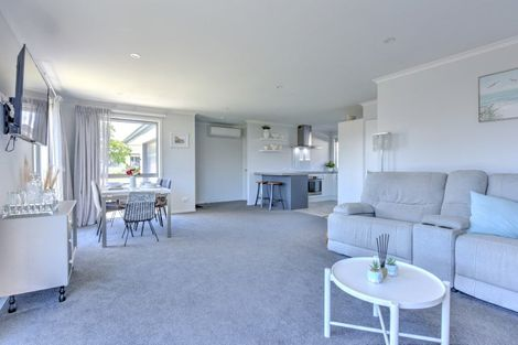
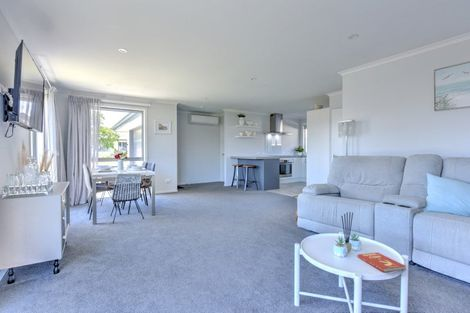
+ book [357,252,407,273]
